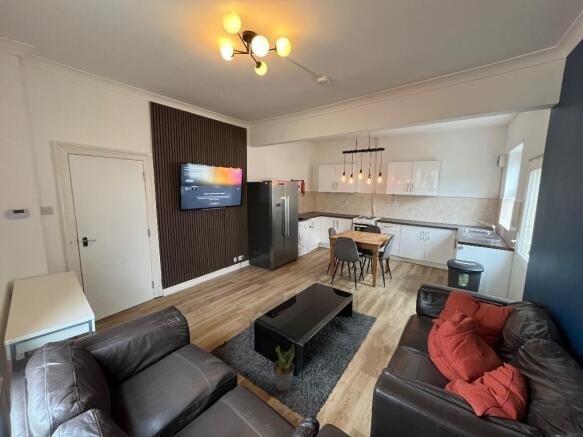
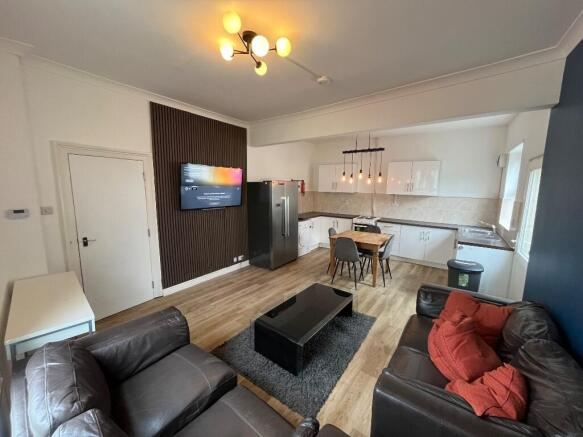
- potted plant [272,343,295,392]
